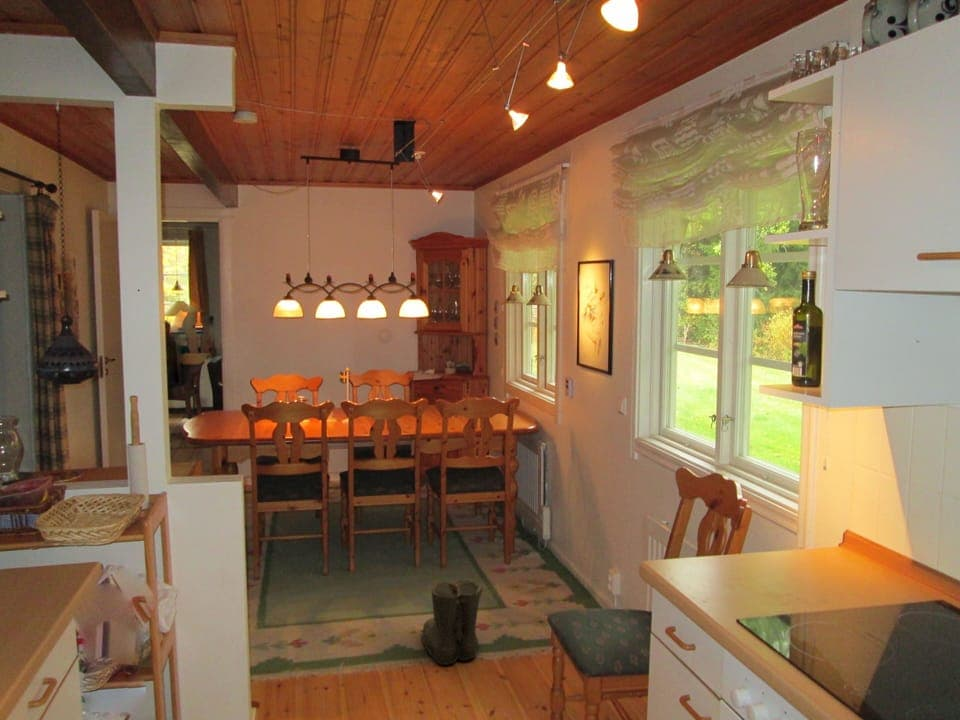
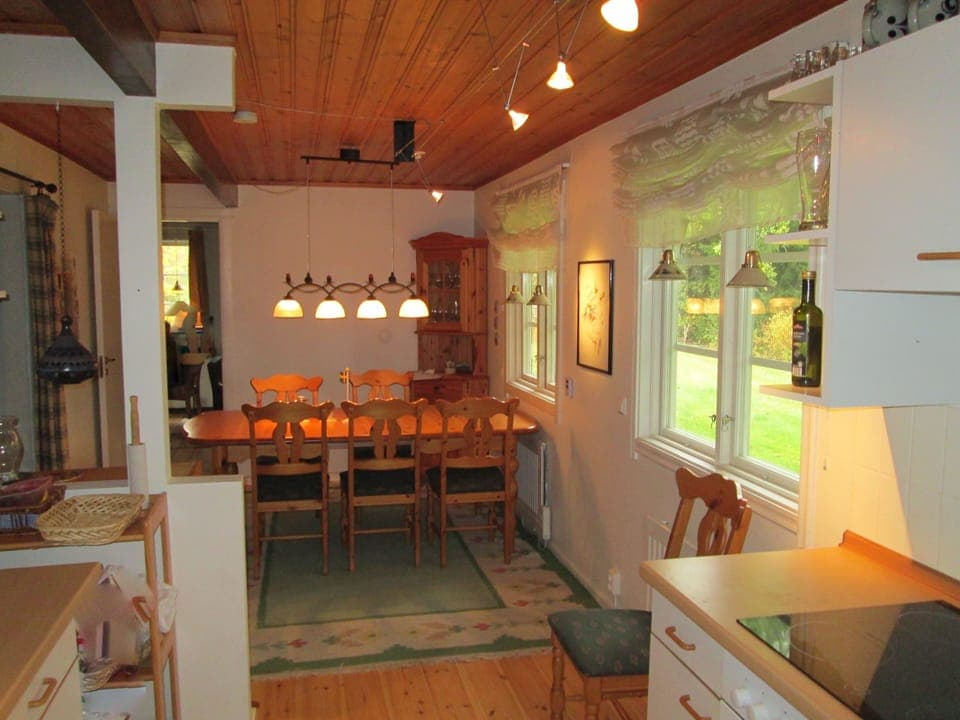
- boots [419,578,483,666]
